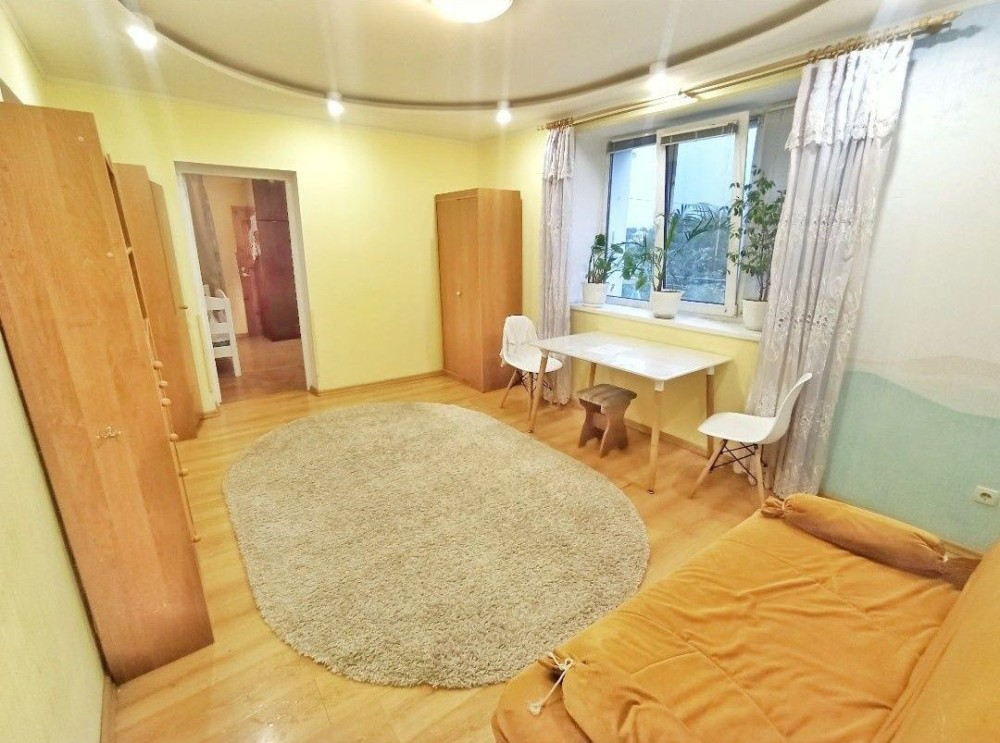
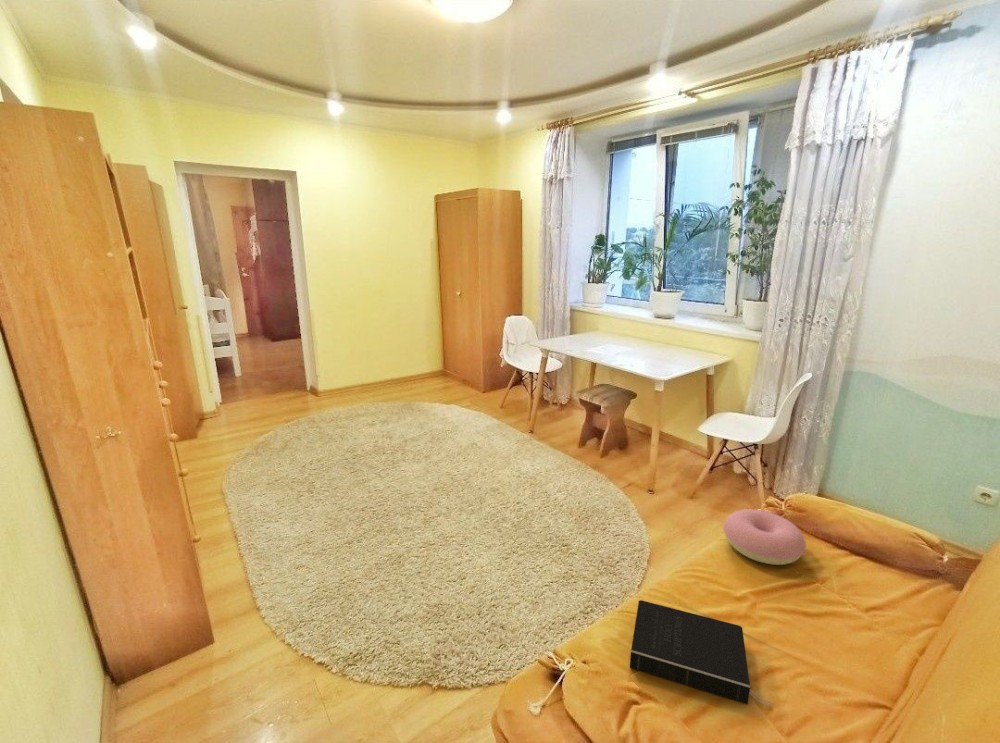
+ cushion [722,508,807,566]
+ book [629,599,774,708]
